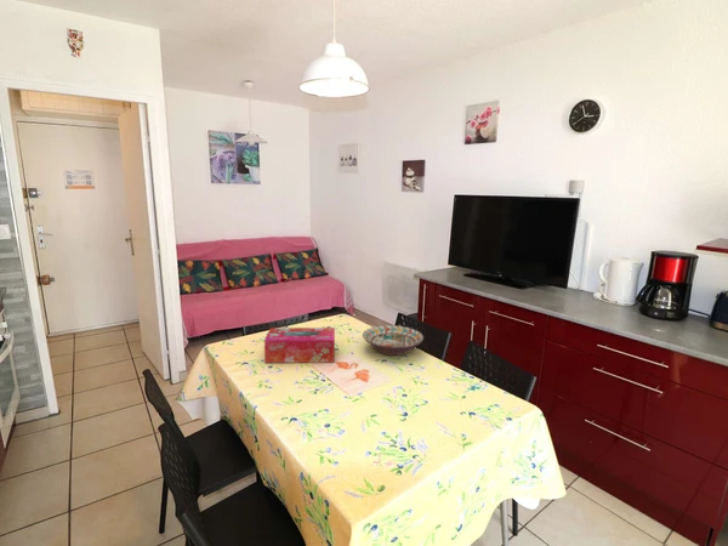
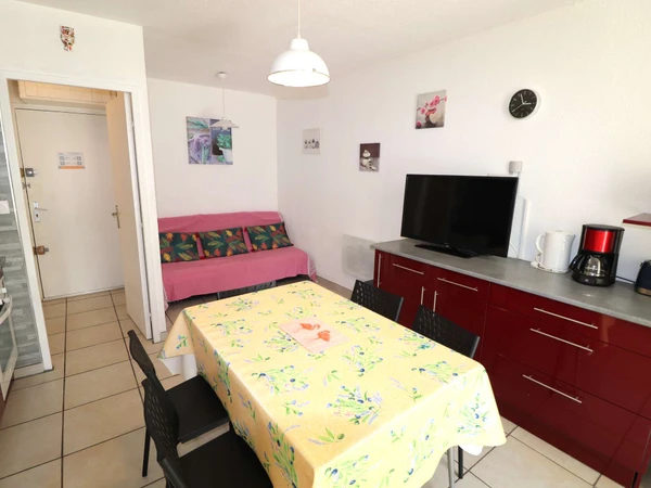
- tissue box [263,326,336,364]
- decorative bowl [362,324,425,357]
